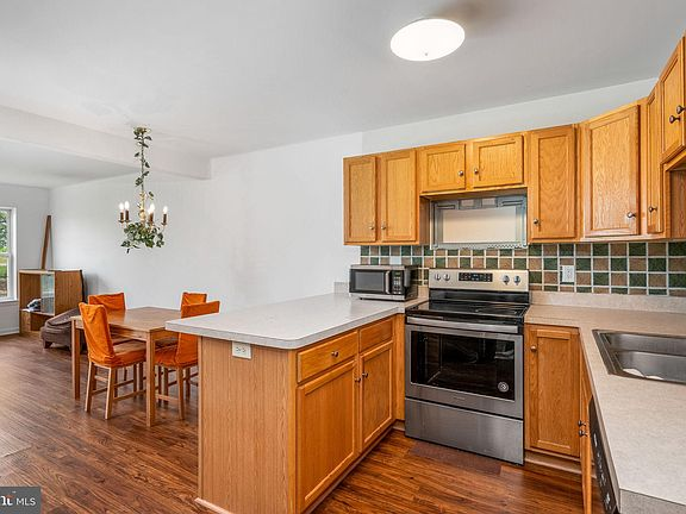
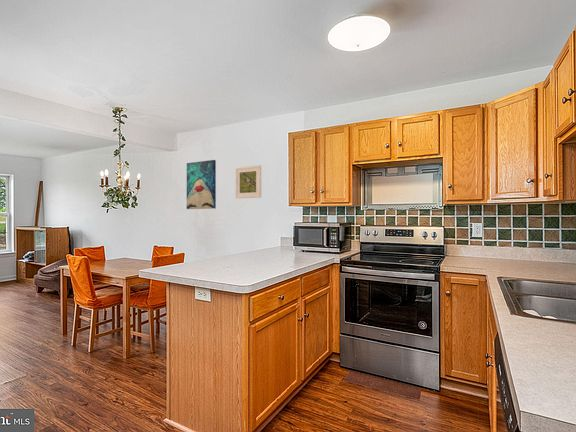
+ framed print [234,164,262,199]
+ wall art [186,159,217,210]
